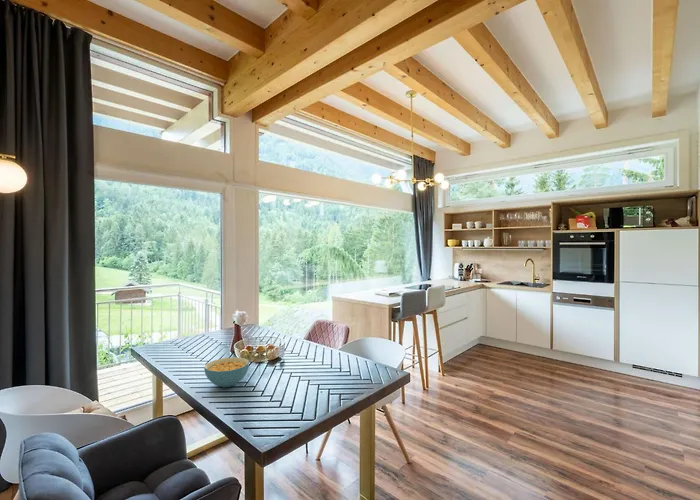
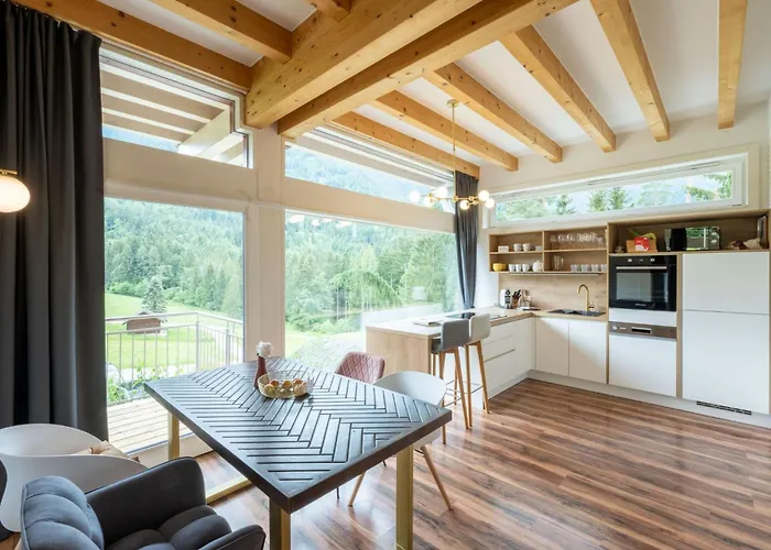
- cereal bowl [203,356,250,388]
